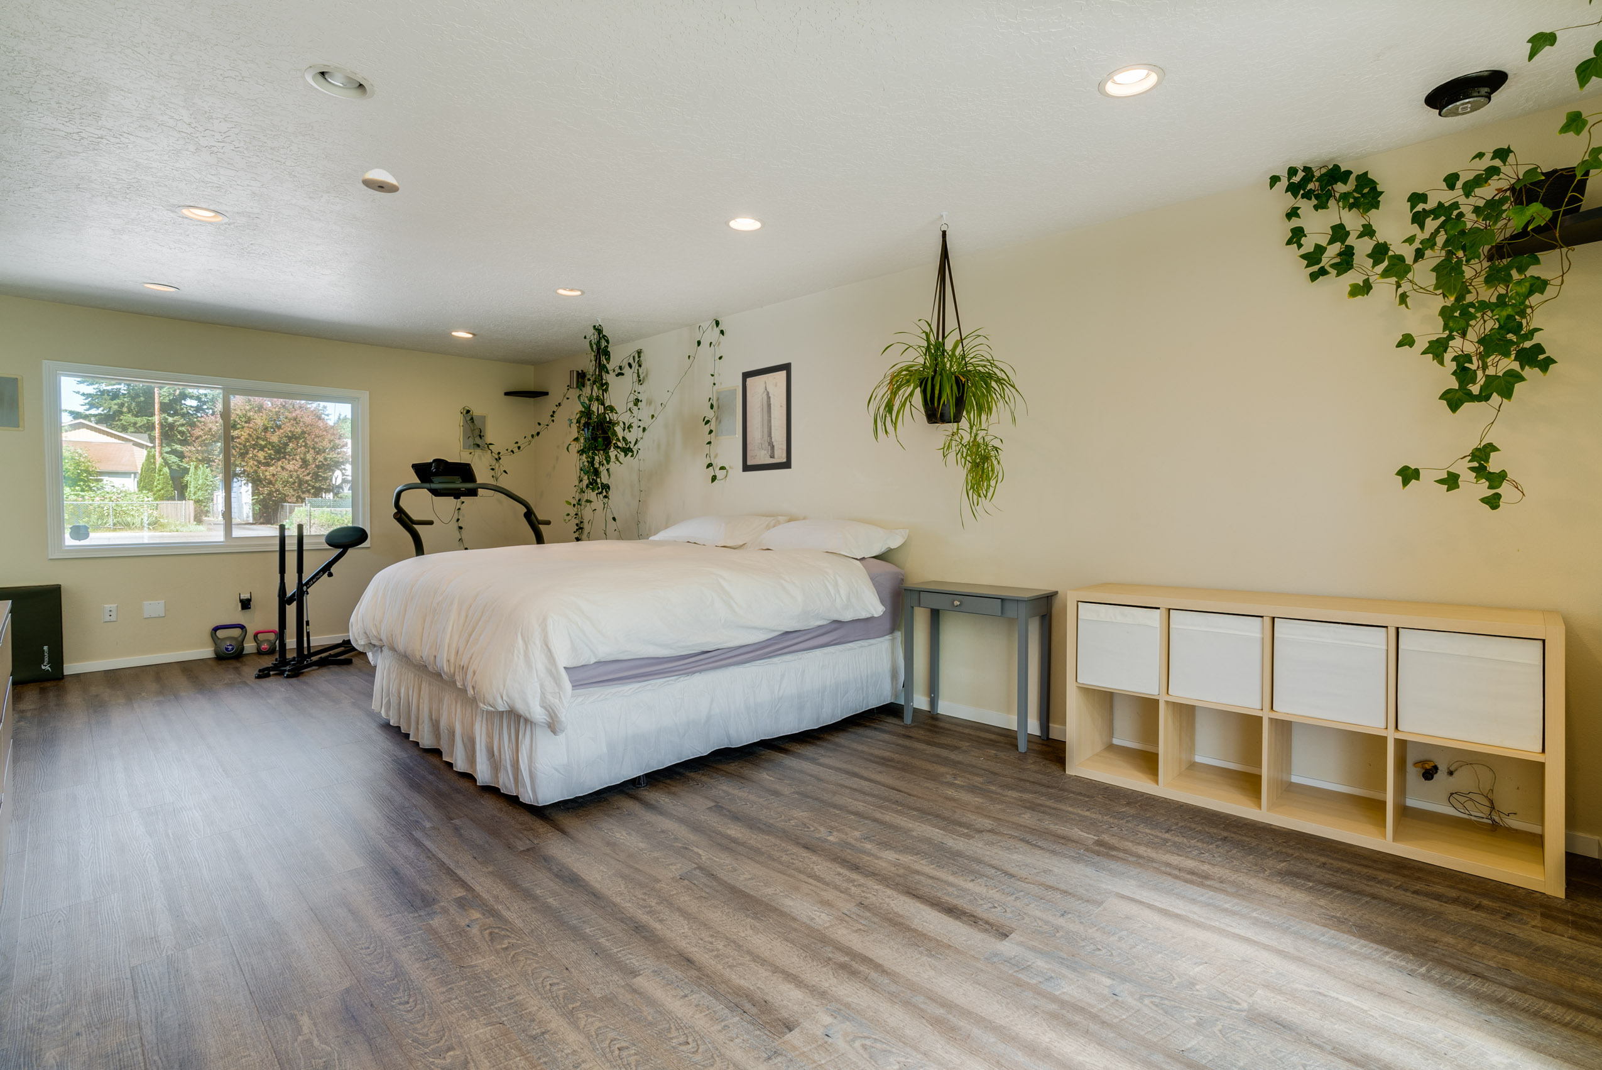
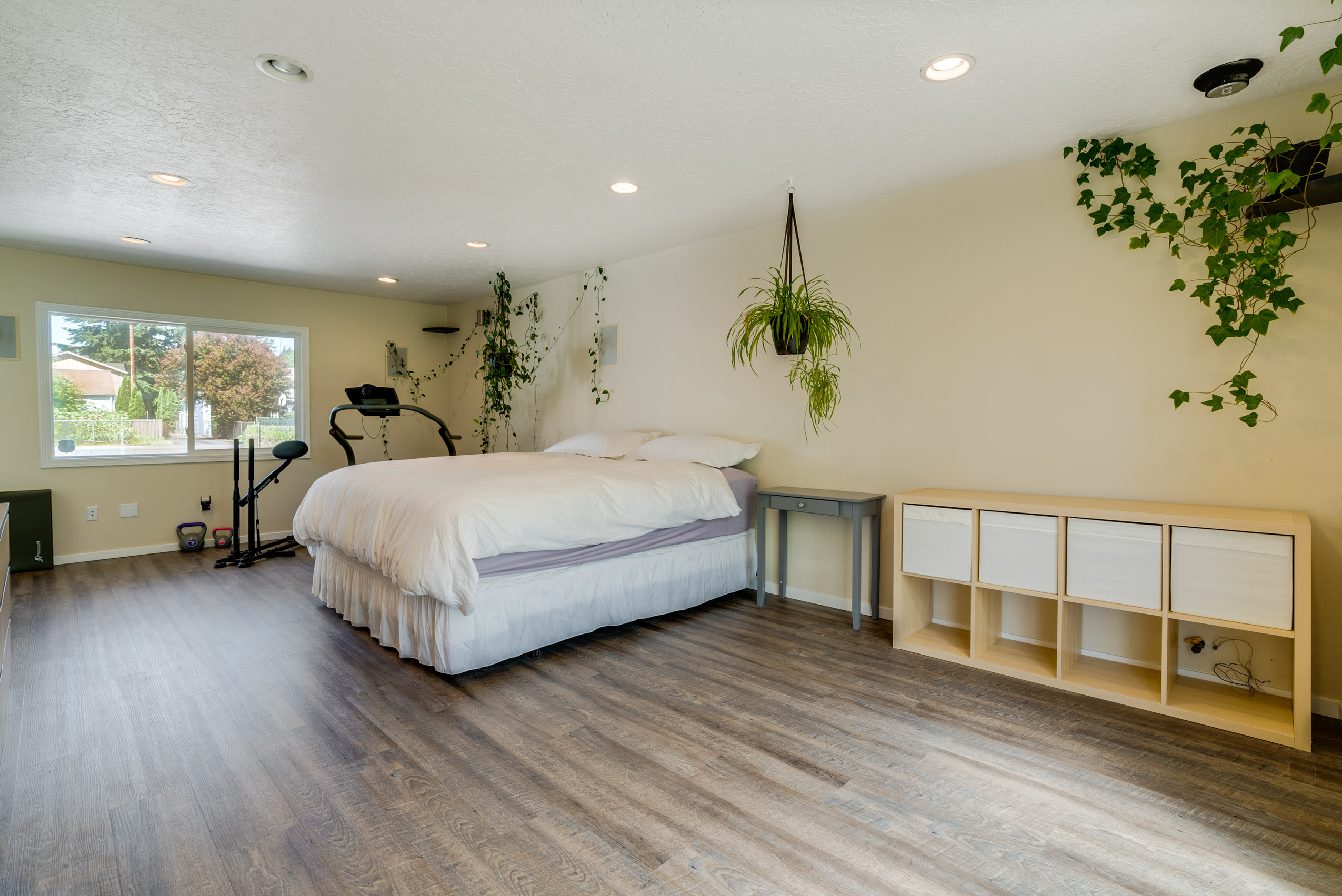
- wall art [741,362,793,473]
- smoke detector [362,168,400,193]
